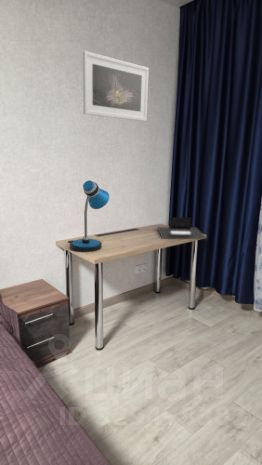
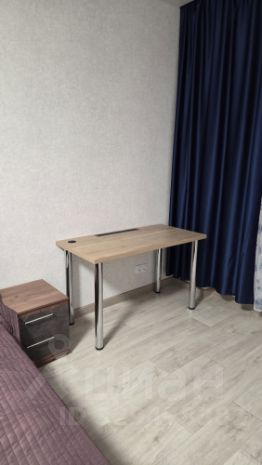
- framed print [82,50,150,122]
- desk lamp [69,179,110,253]
- laptop [156,216,208,240]
